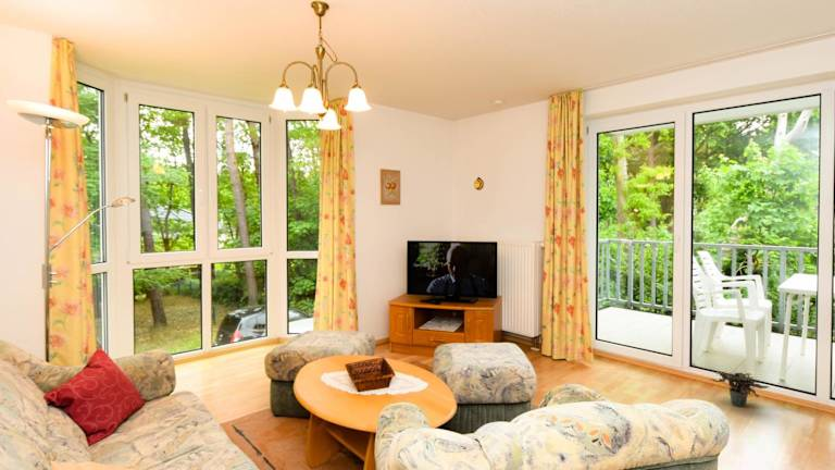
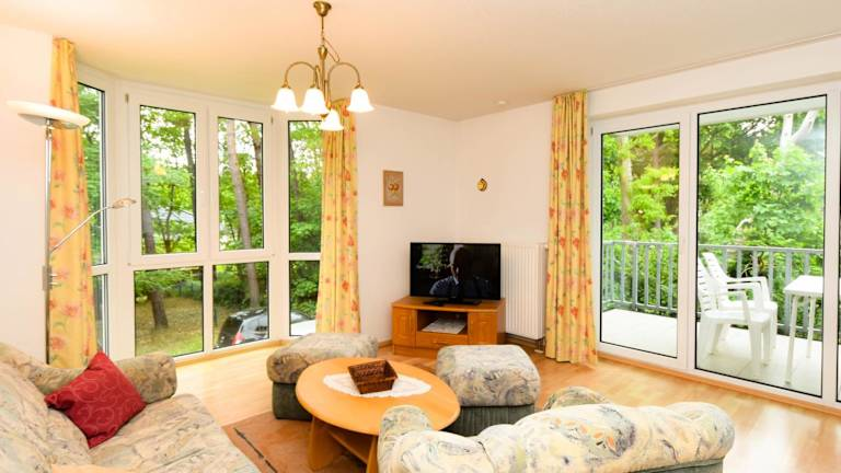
- potted plant [709,370,771,408]
